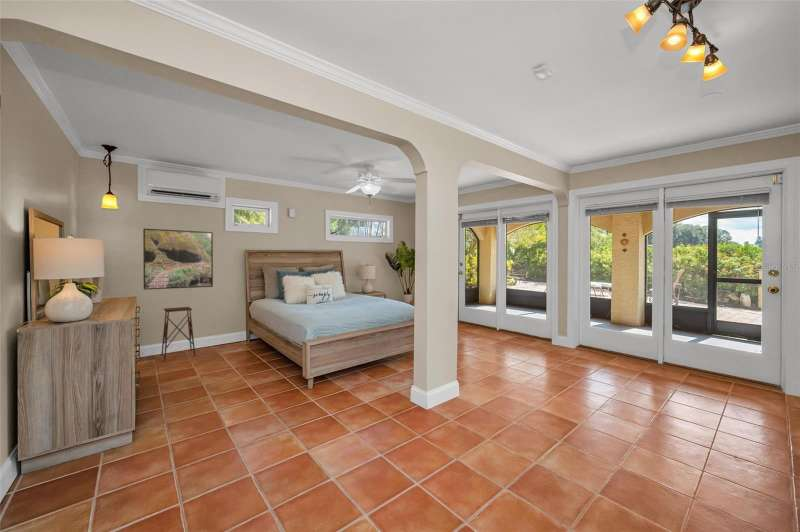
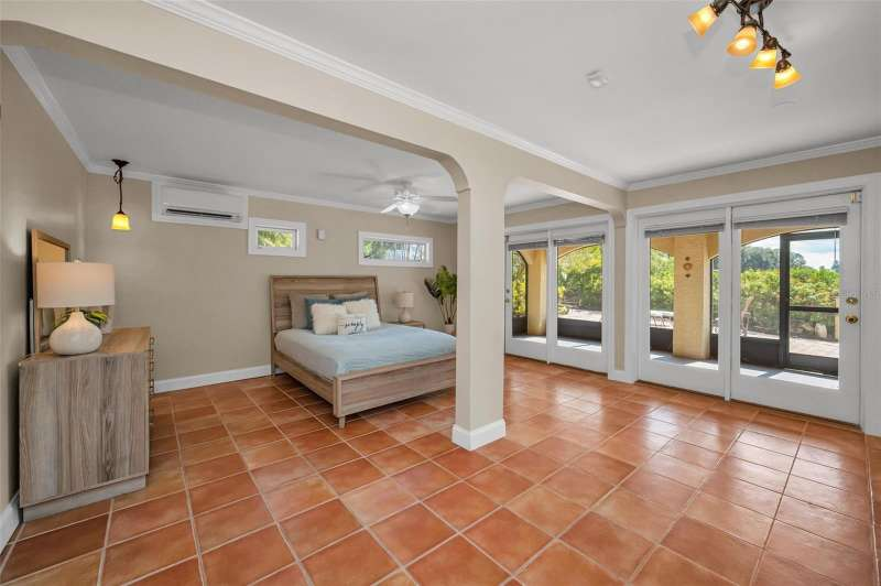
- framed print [142,227,214,291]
- side table [160,306,196,362]
